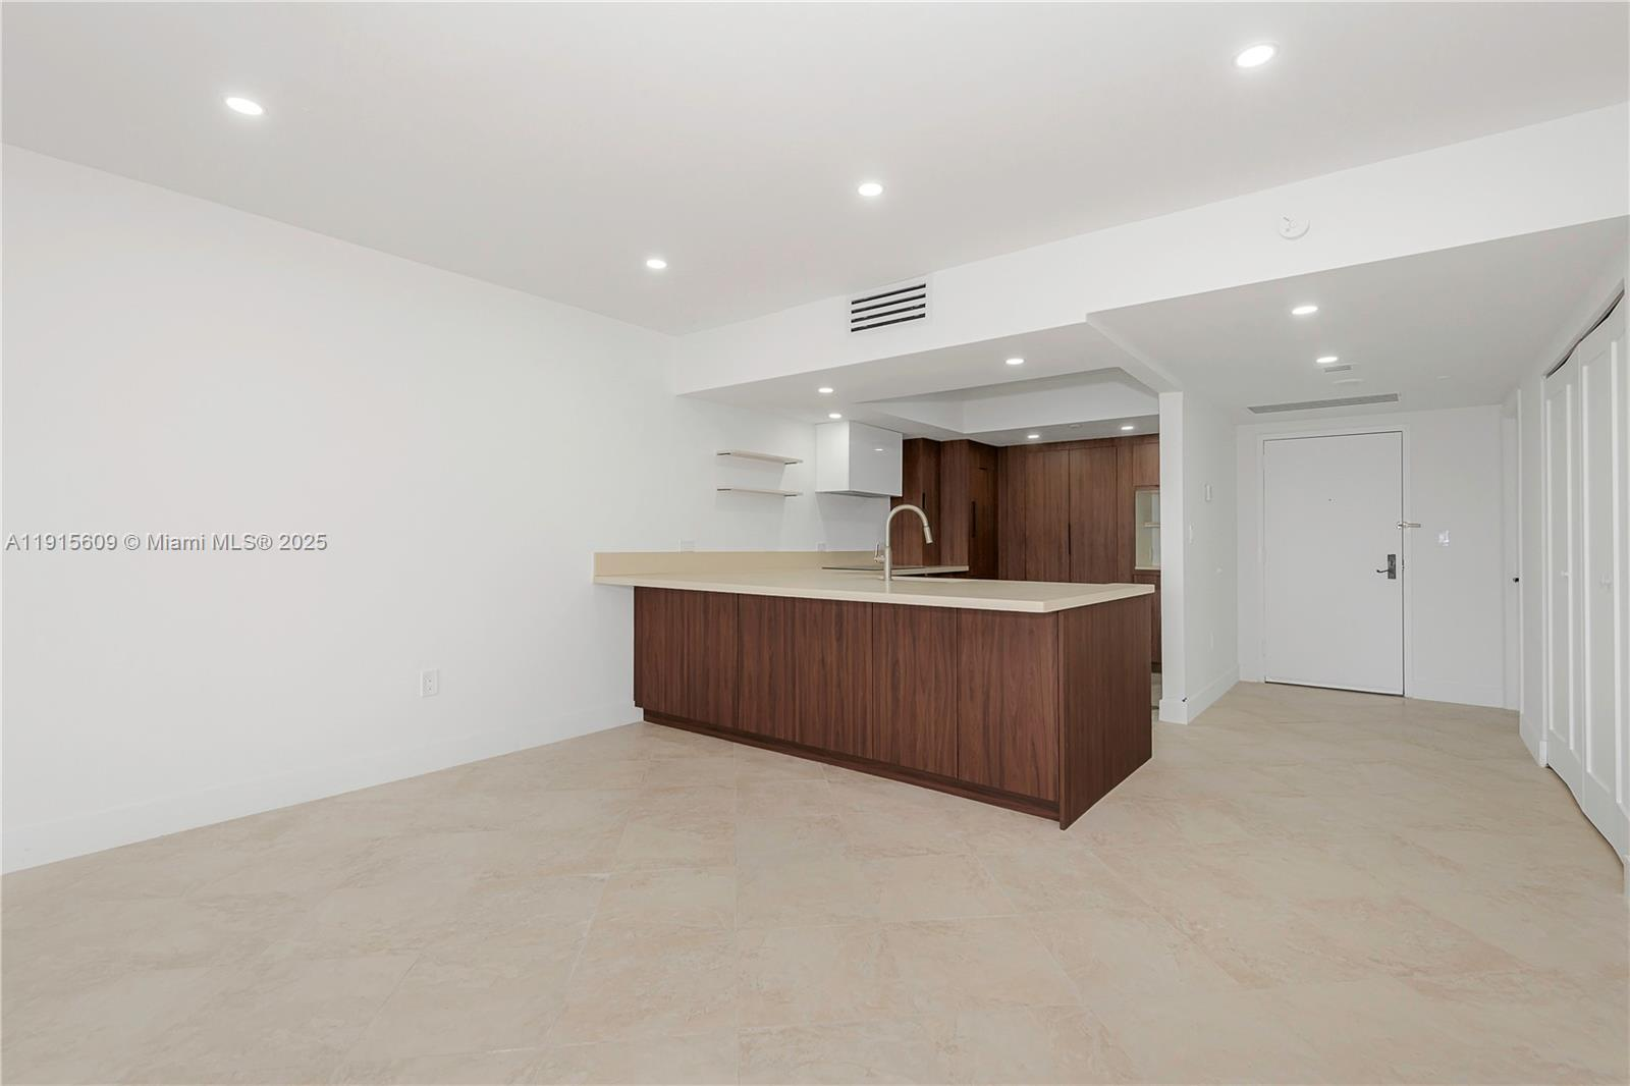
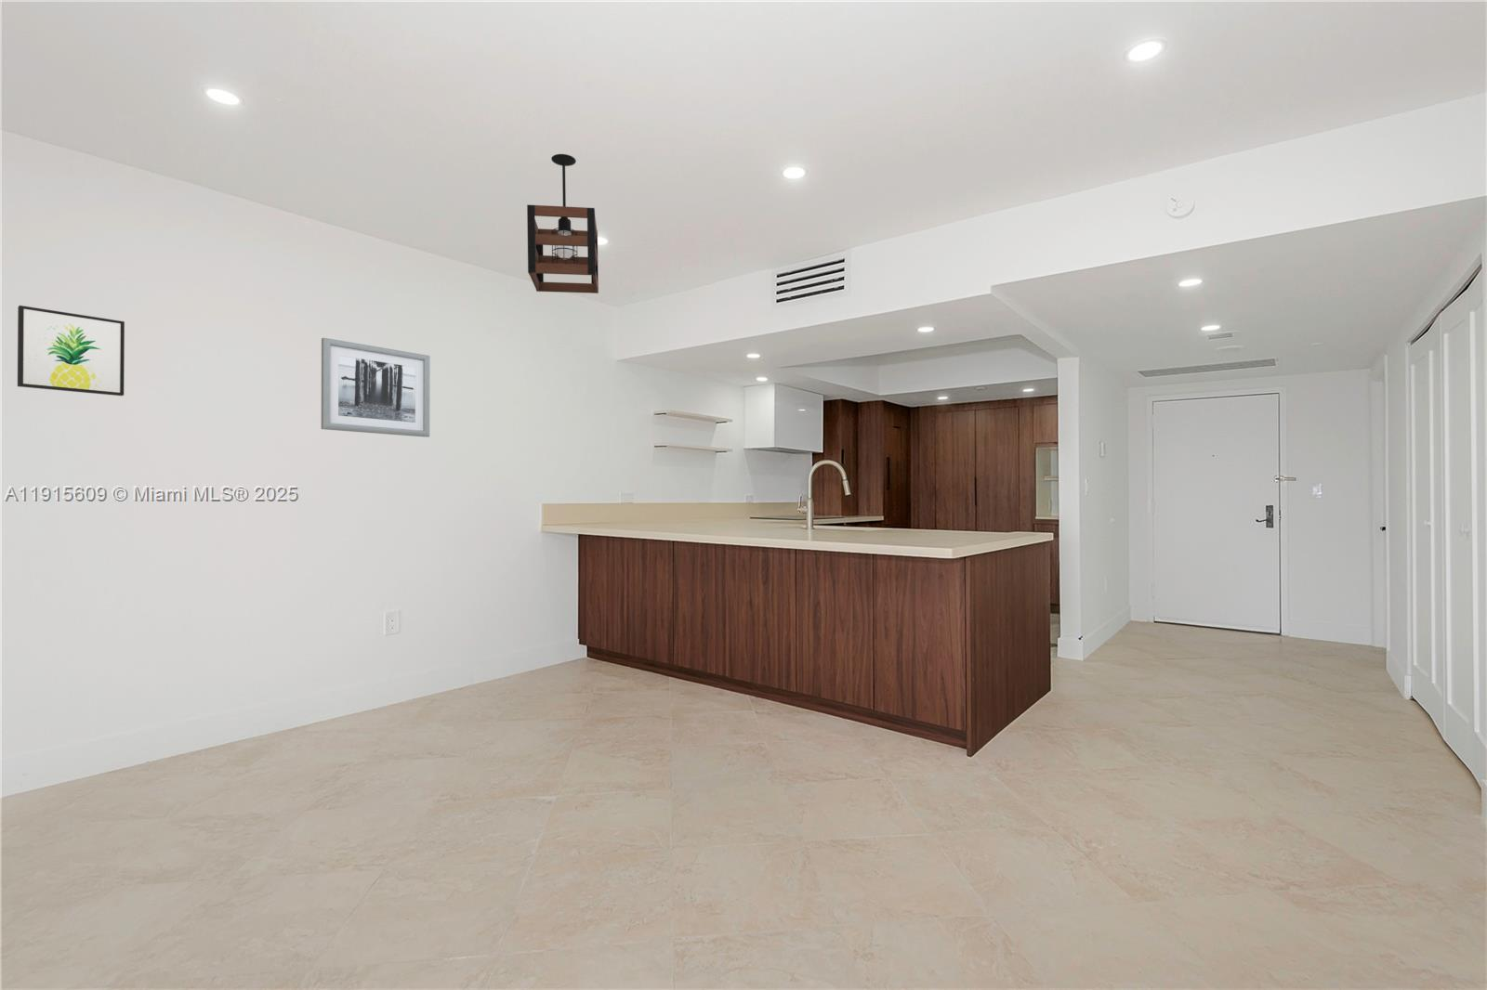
+ wall art [17,305,125,397]
+ wall art [321,337,431,439]
+ pendant light [526,154,599,294]
